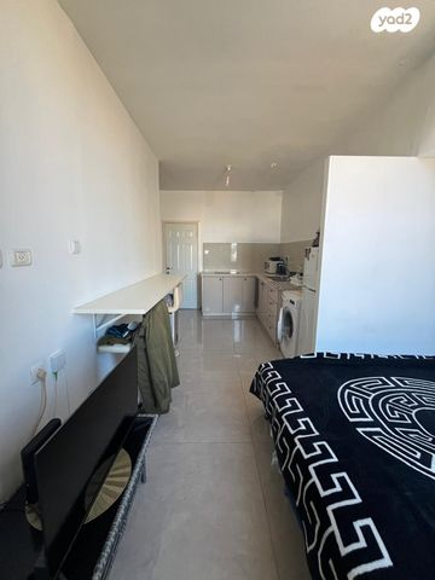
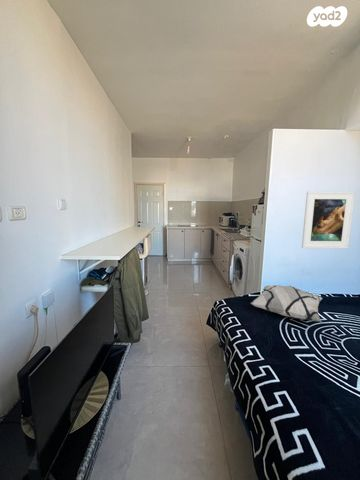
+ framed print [301,190,356,250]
+ decorative pillow [250,284,323,323]
